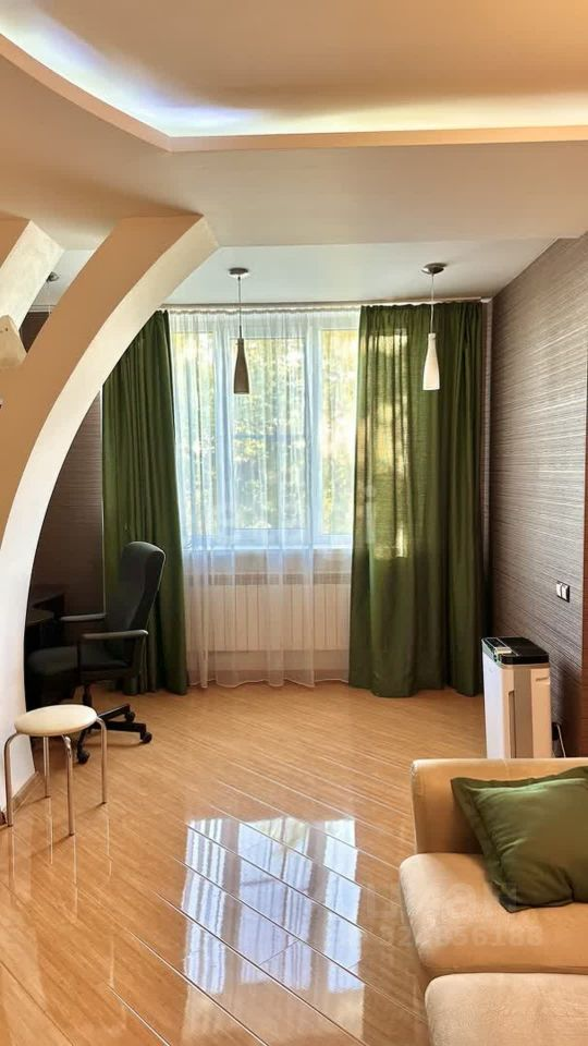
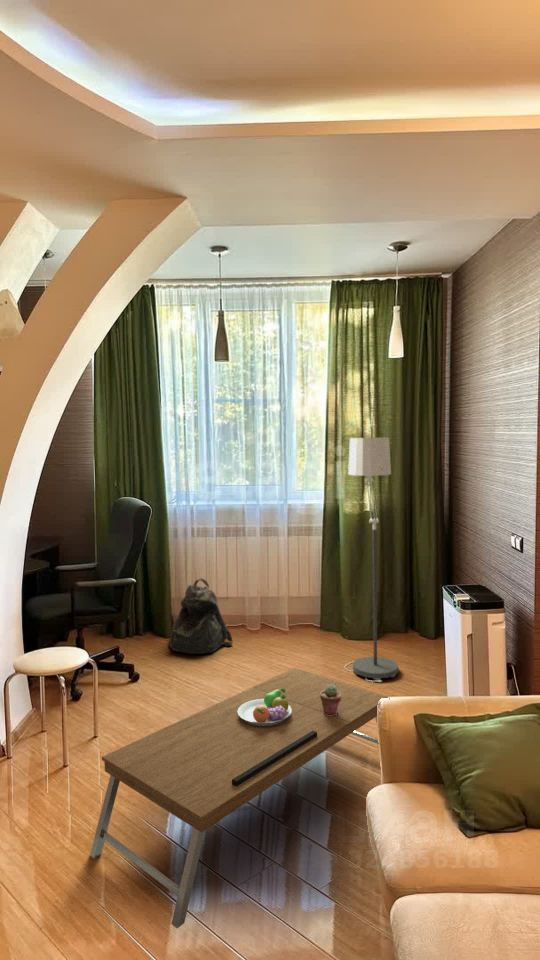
+ coffee table [89,667,389,929]
+ floor lamp [343,437,399,683]
+ potted succulent [320,685,341,716]
+ fruit bowl [238,689,292,726]
+ backpack [167,578,234,655]
